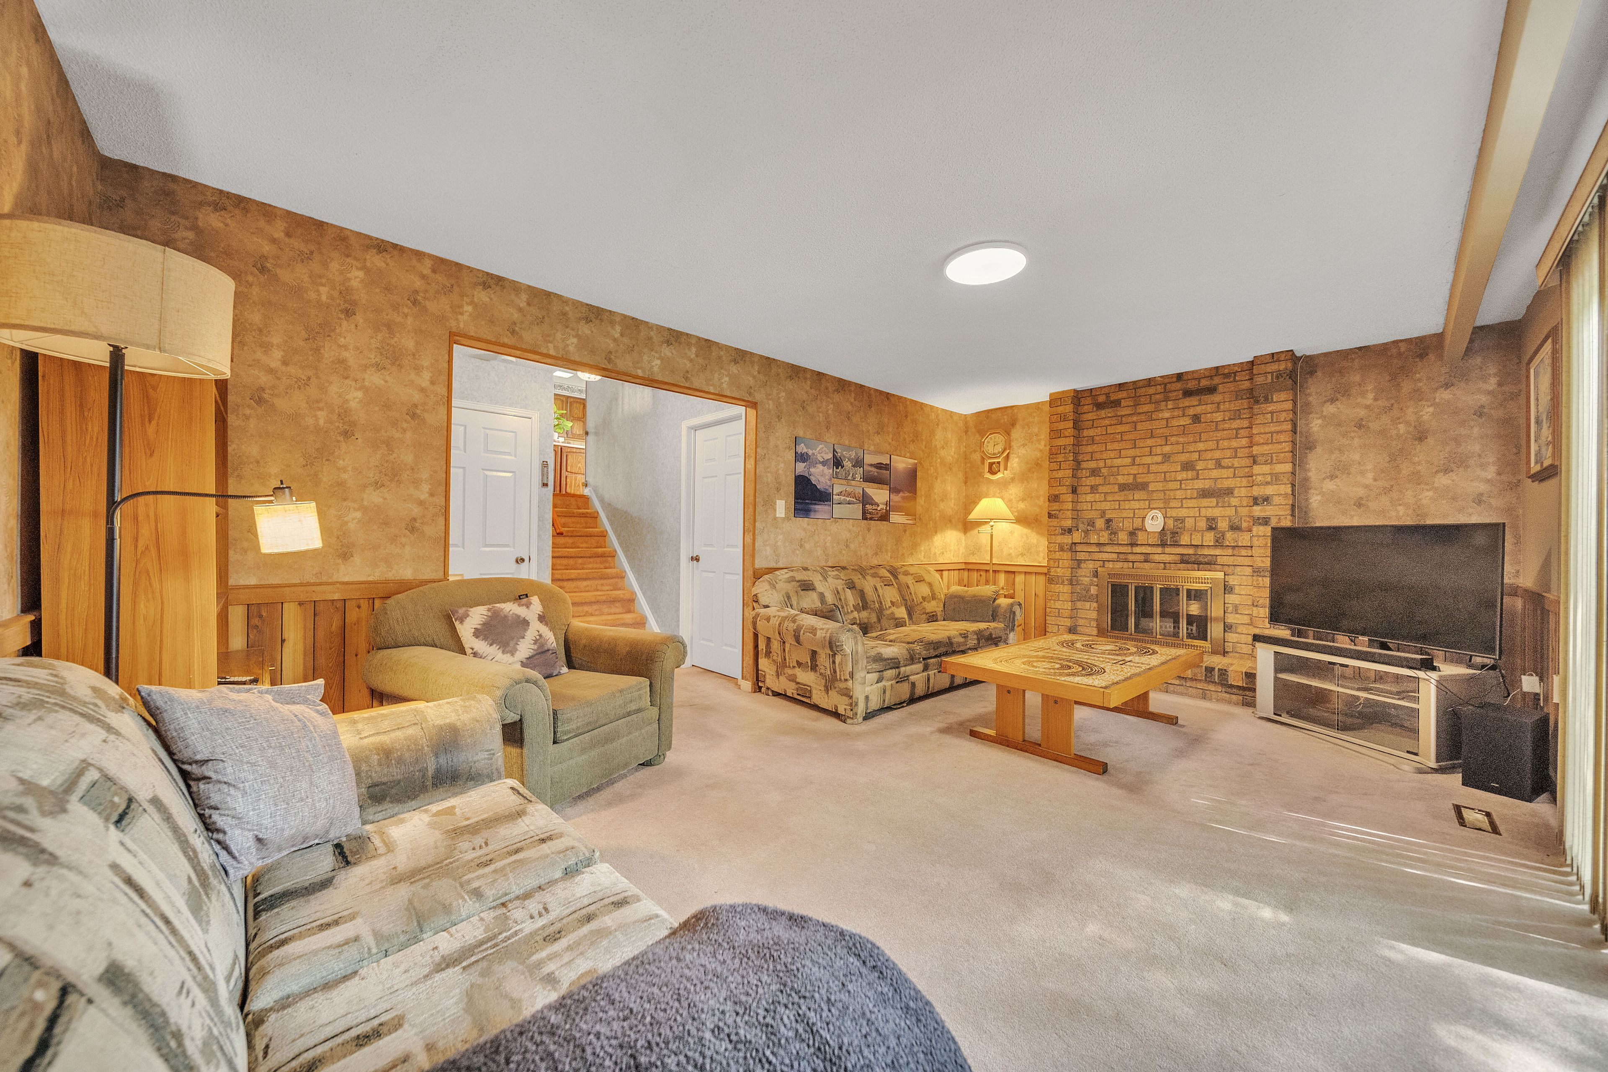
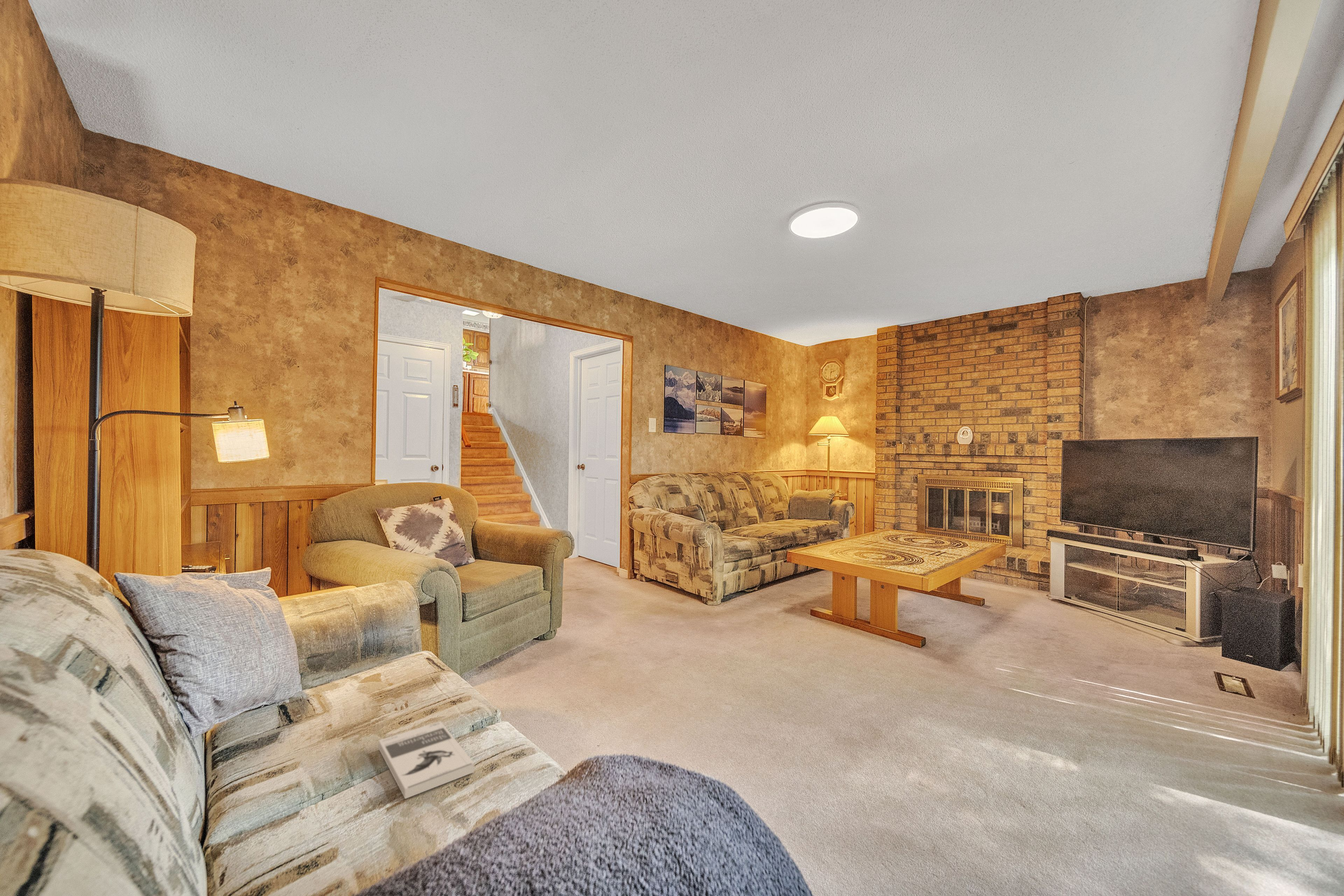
+ book [378,721,475,799]
